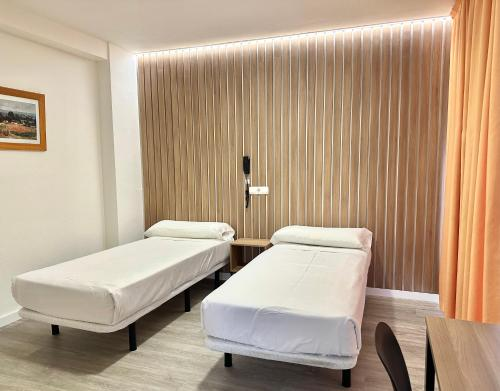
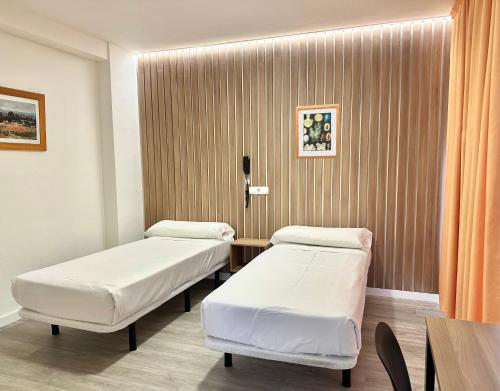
+ wall art [295,103,340,160]
